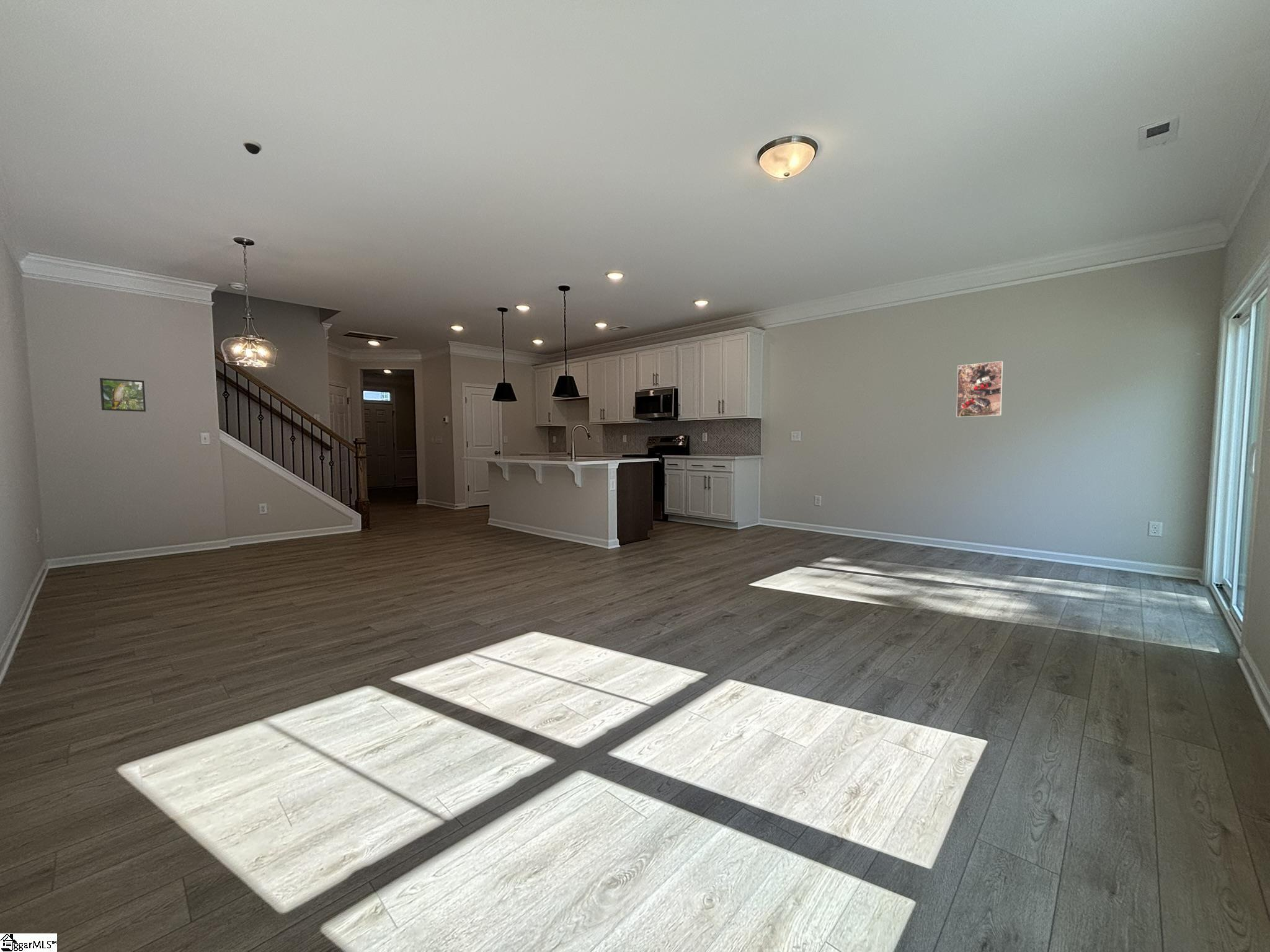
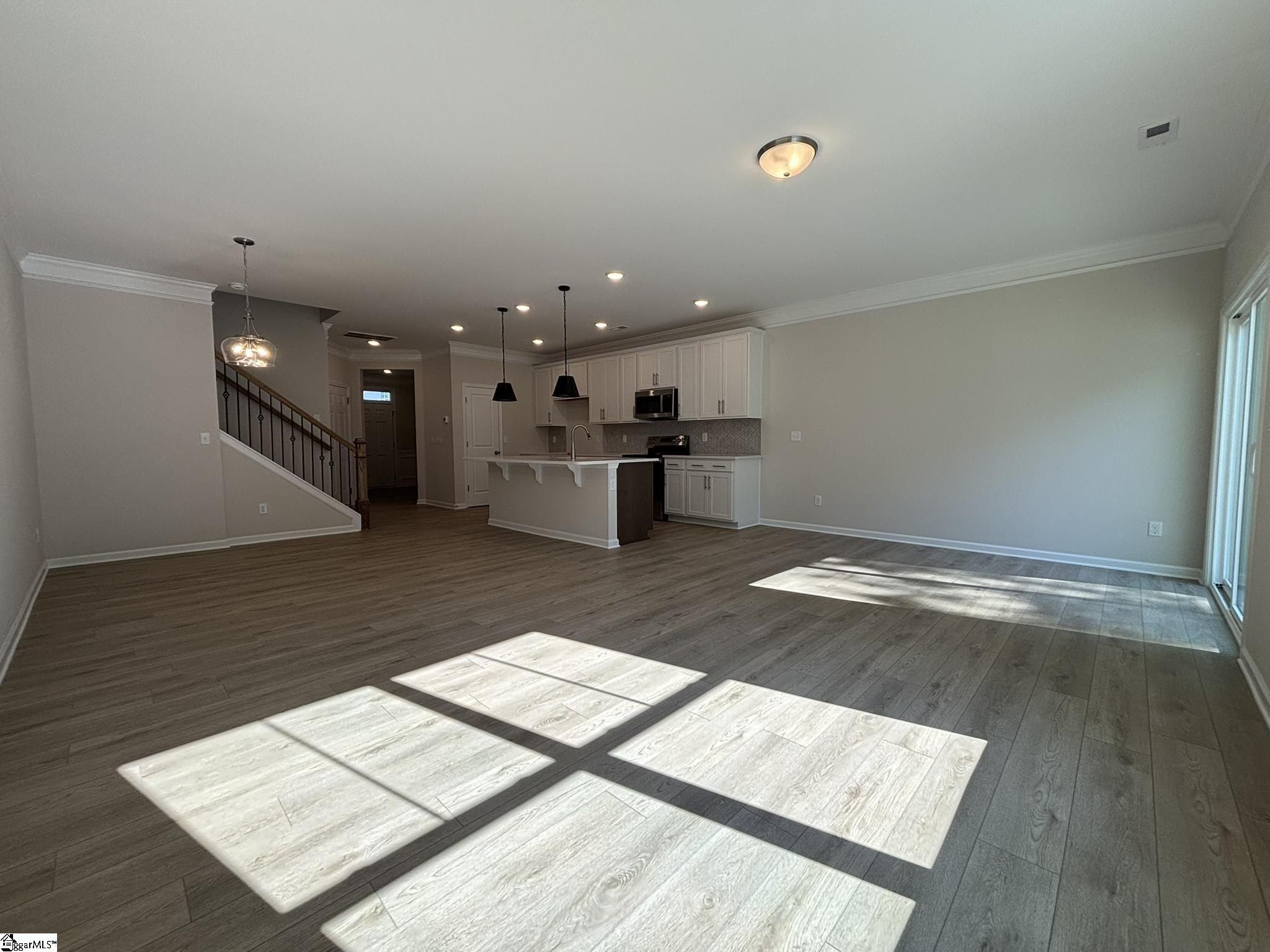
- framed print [99,377,146,412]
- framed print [956,360,1003,418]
- dome security camera [242,139,262,155]
